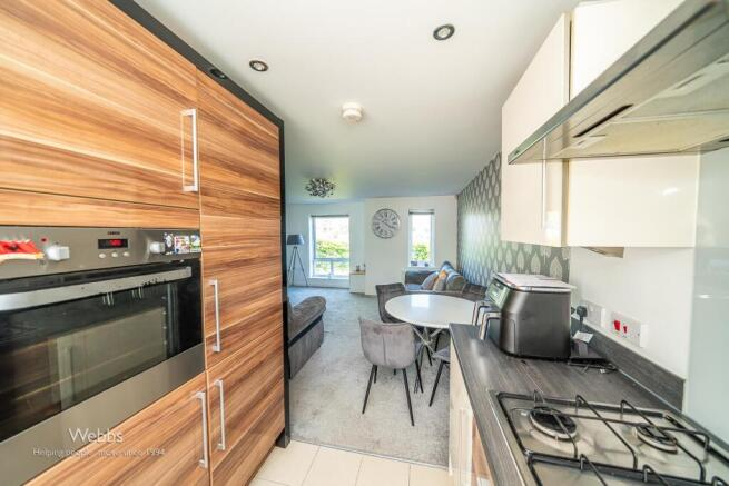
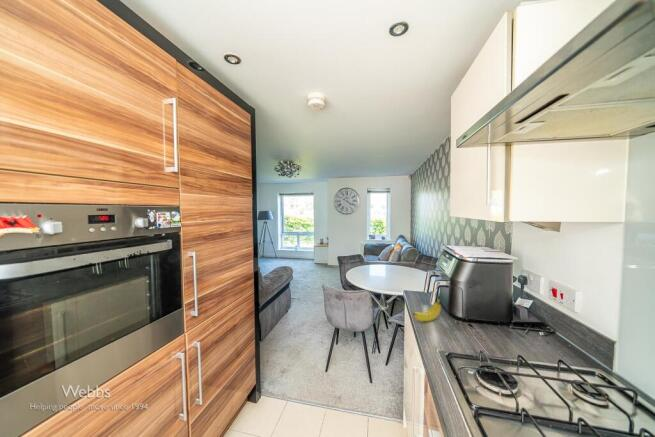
+ fruit [412,296,442,322]
